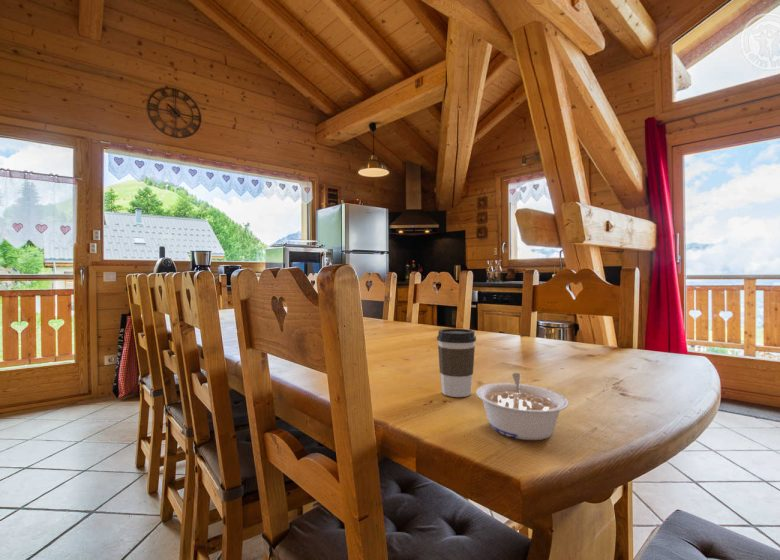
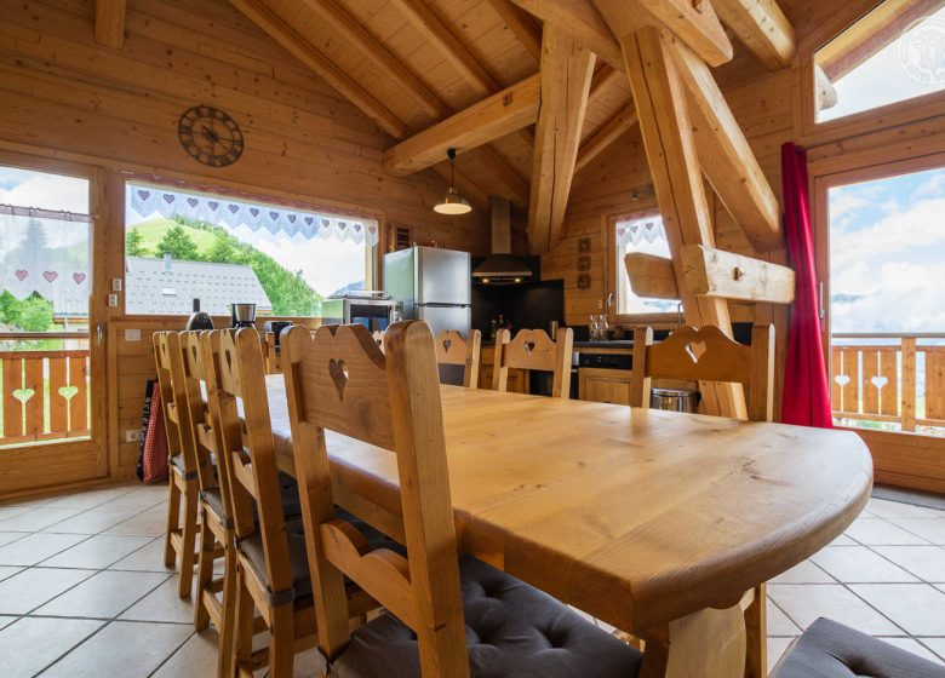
- coffee cup [436,328,477,398]
- legume [475,372,569,441]
